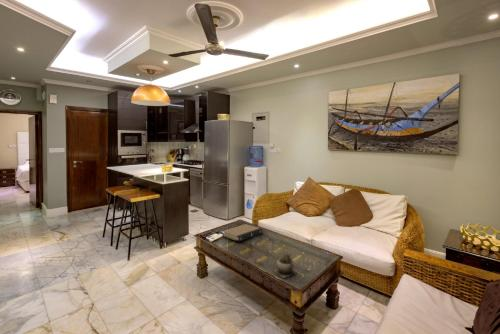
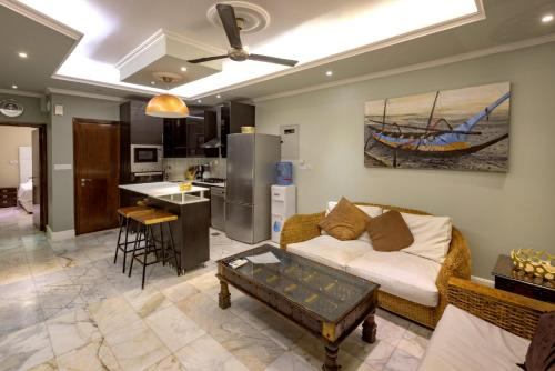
- book [221,223,263,243]
- succulent plant [272,253,298,279]
